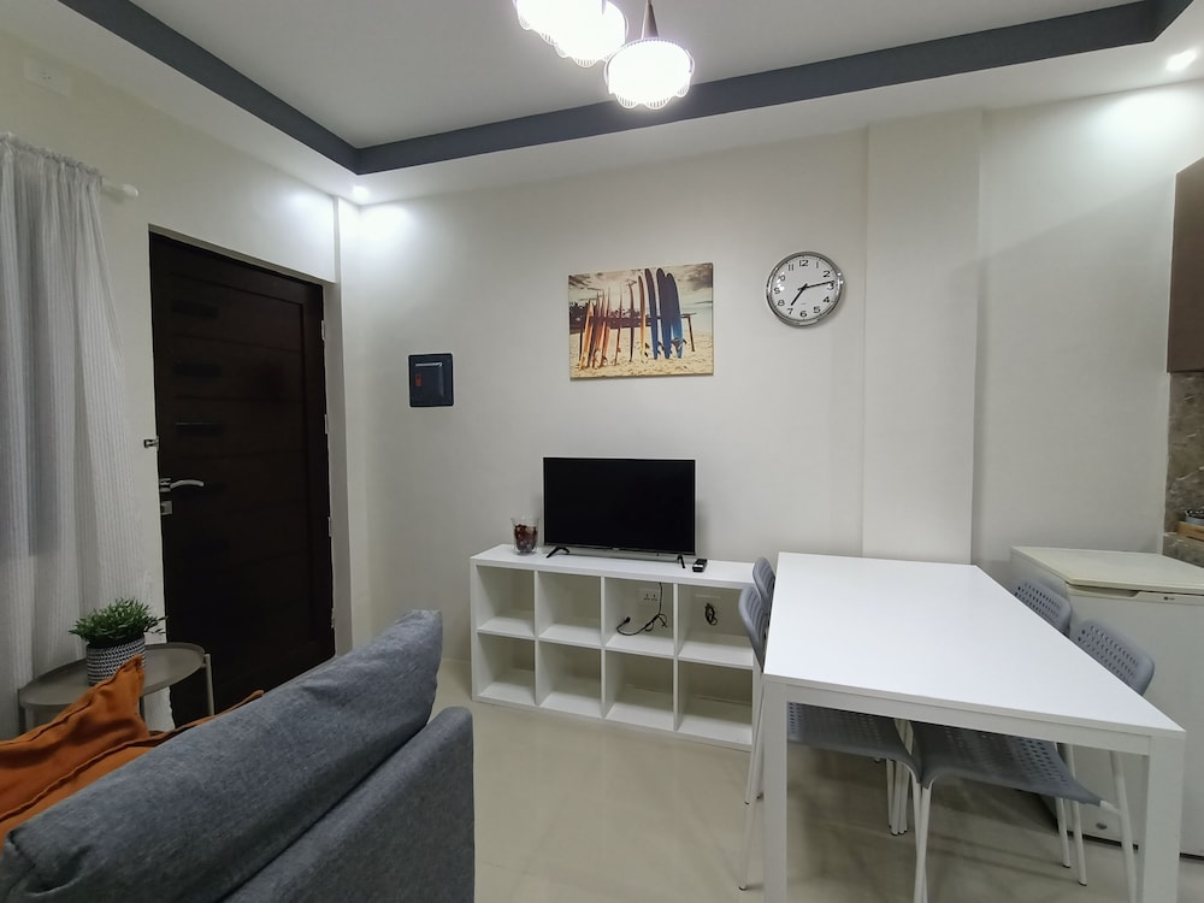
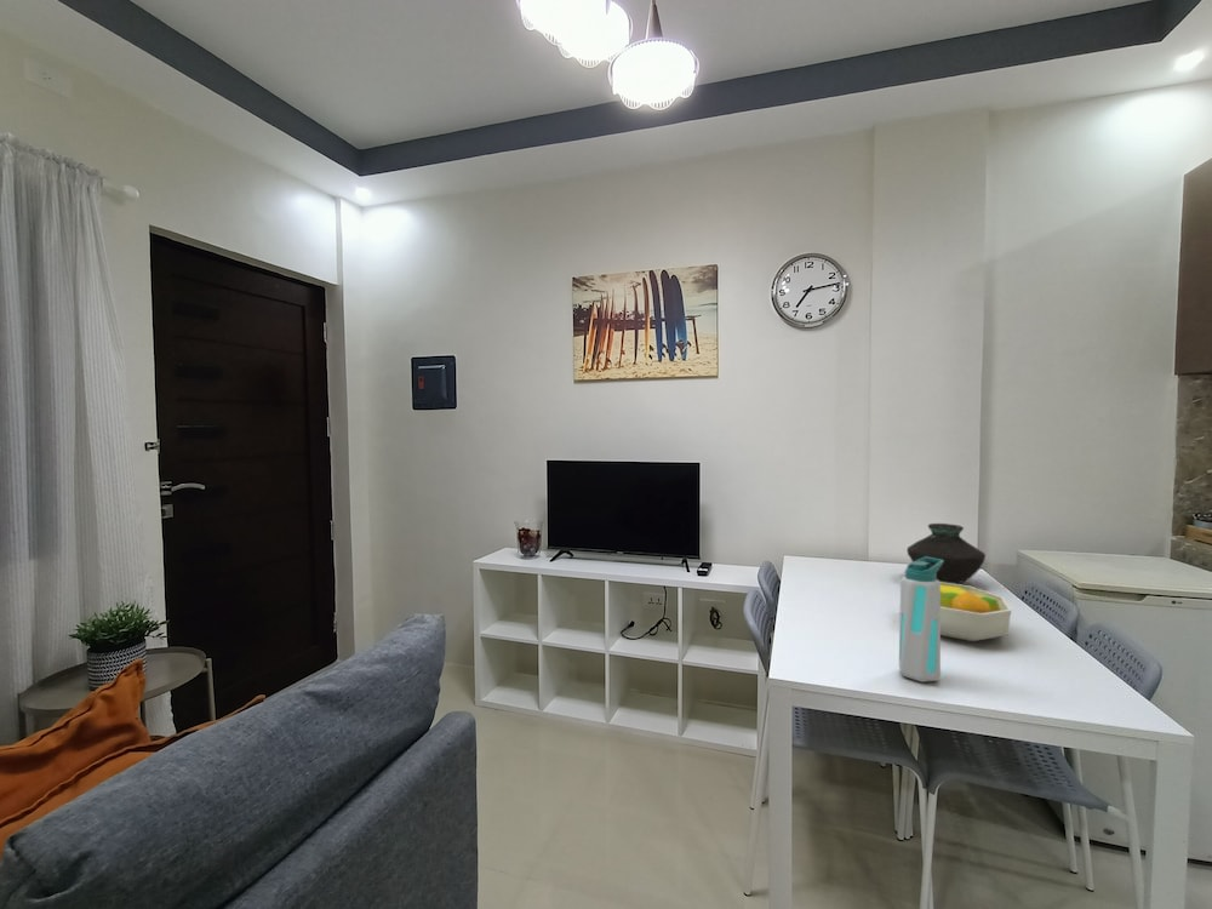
+ water bottle [898,556,943,684]
+ vase [905,522,987,584]
+ fruit bowl [939,582,1012,642]
